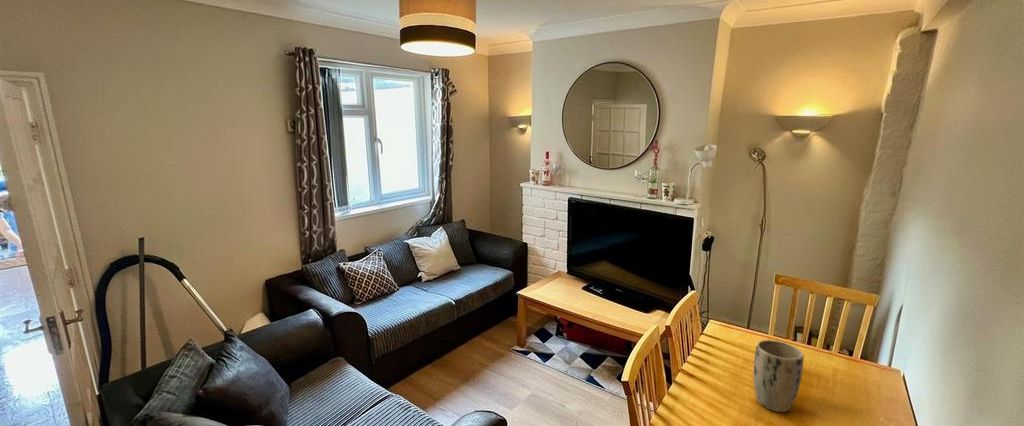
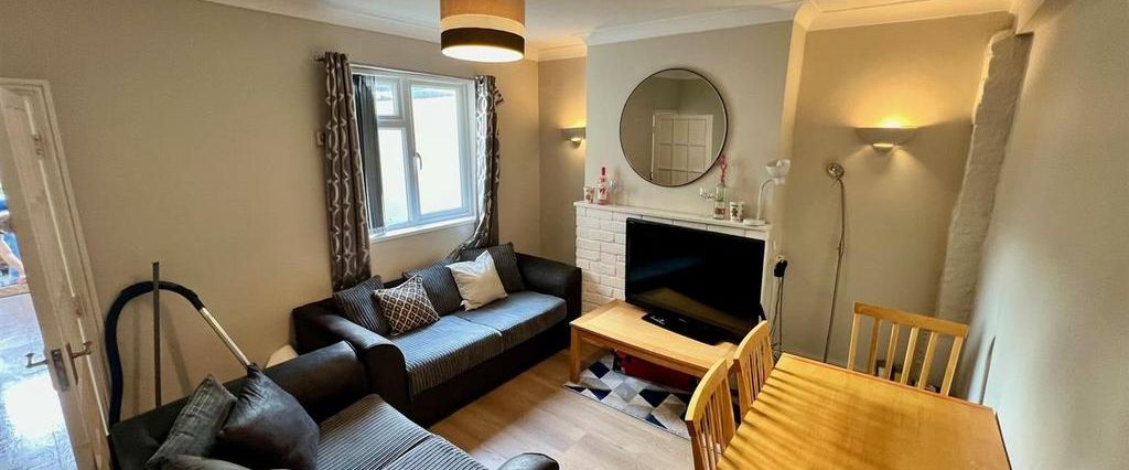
- plant pot [753,339,805,413]
